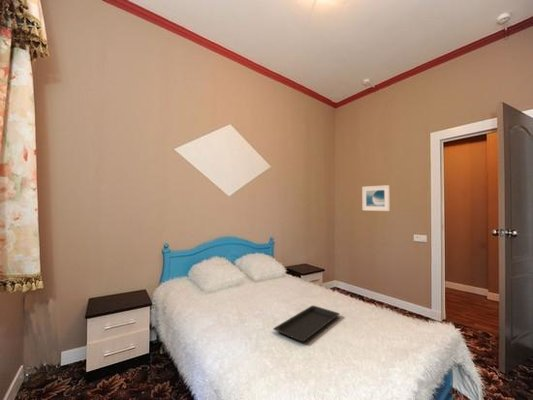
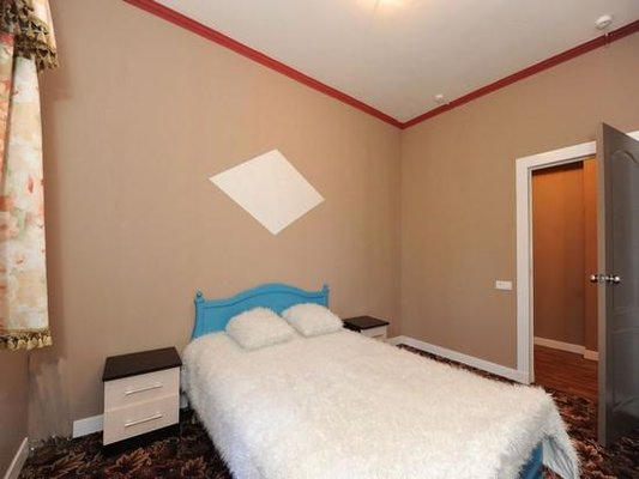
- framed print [361,184,391,212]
- serving tray [272,305,340,342]
